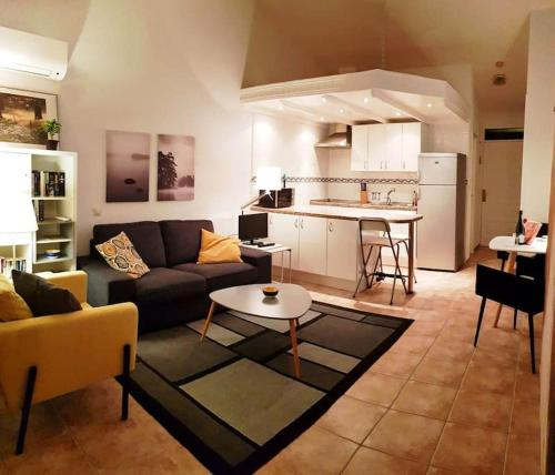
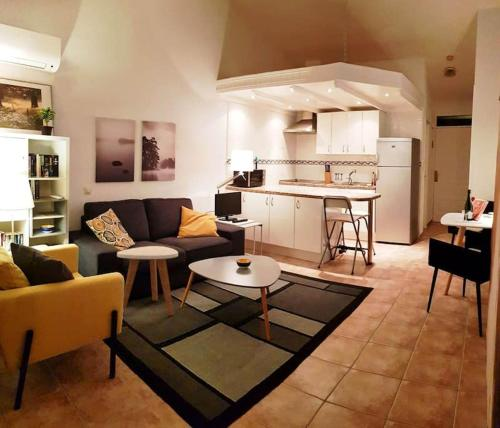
+ side table [116,245,179,317]
